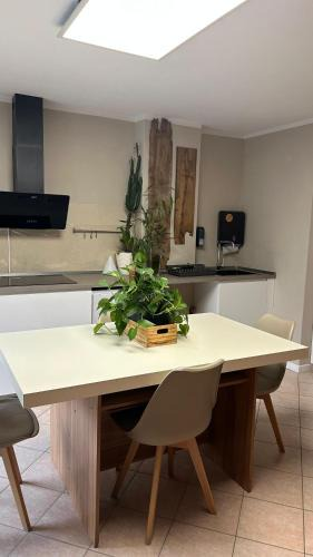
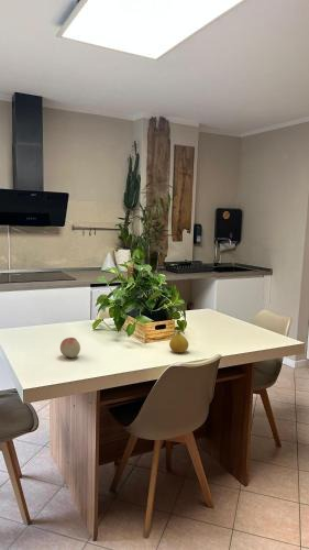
+ fruit [59,337,81,359]
+ fruit [168,329,189,353]
